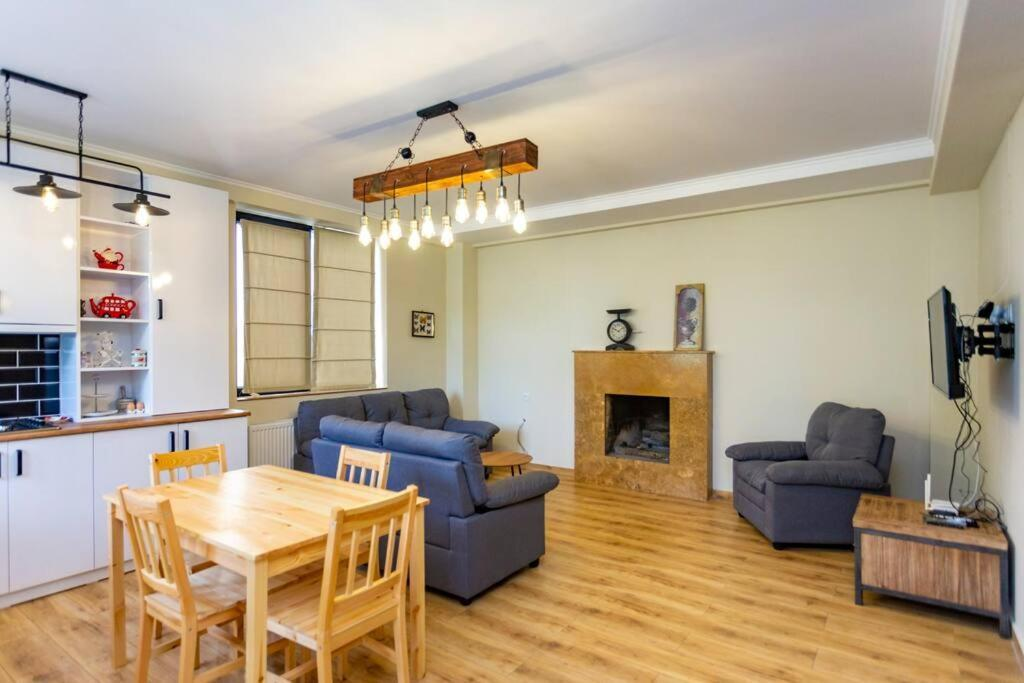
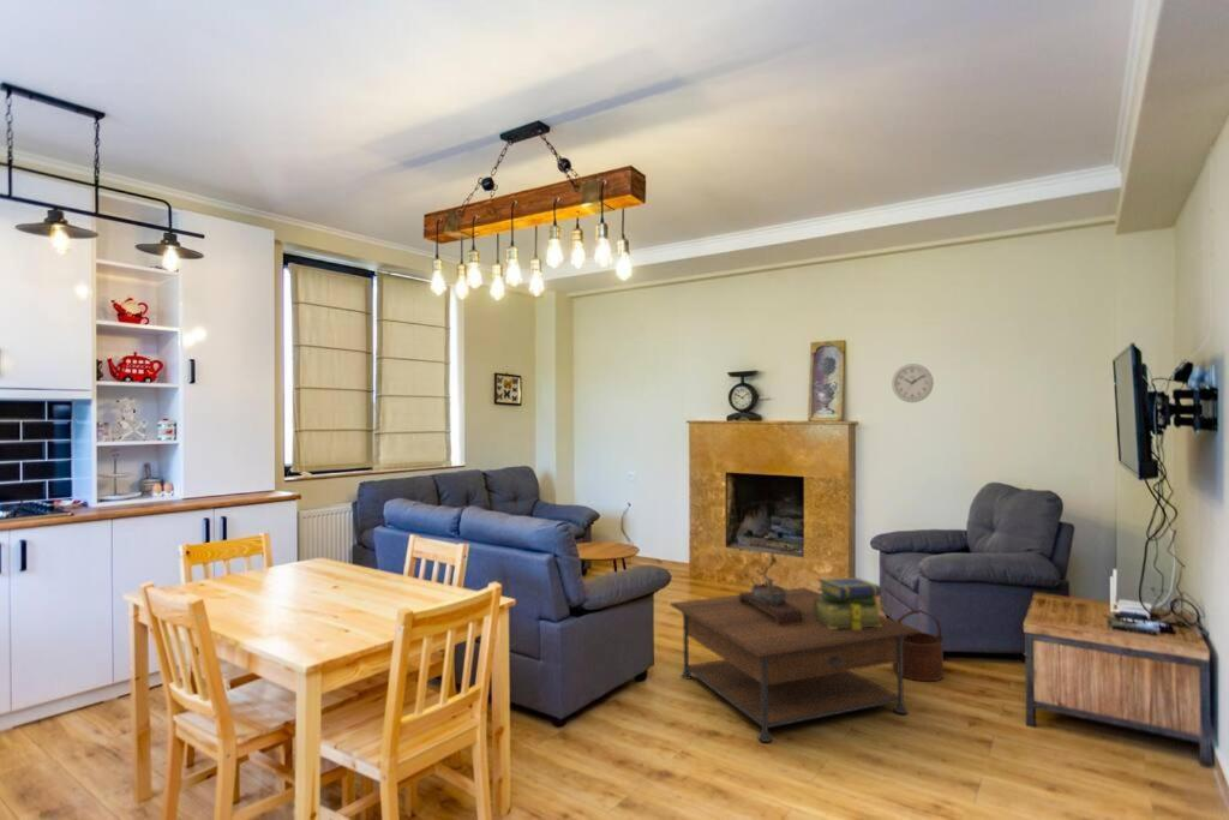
+ wooden bucket [892,609,945,682]
+ wall clock [891,363,935,403]
+ stack of books [814,576,883,629]
+ bonsai tree [738,551,804,627]
+ coffee table [669,586,921,743]
